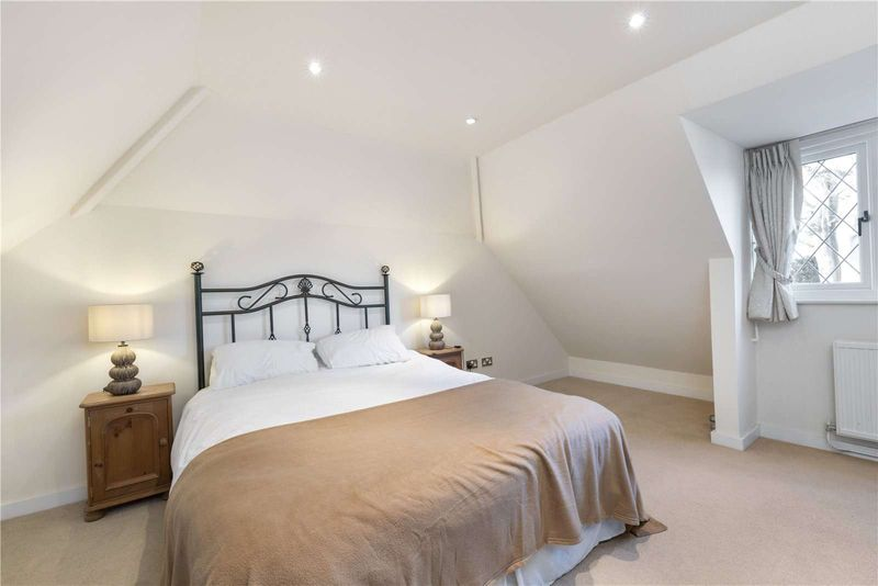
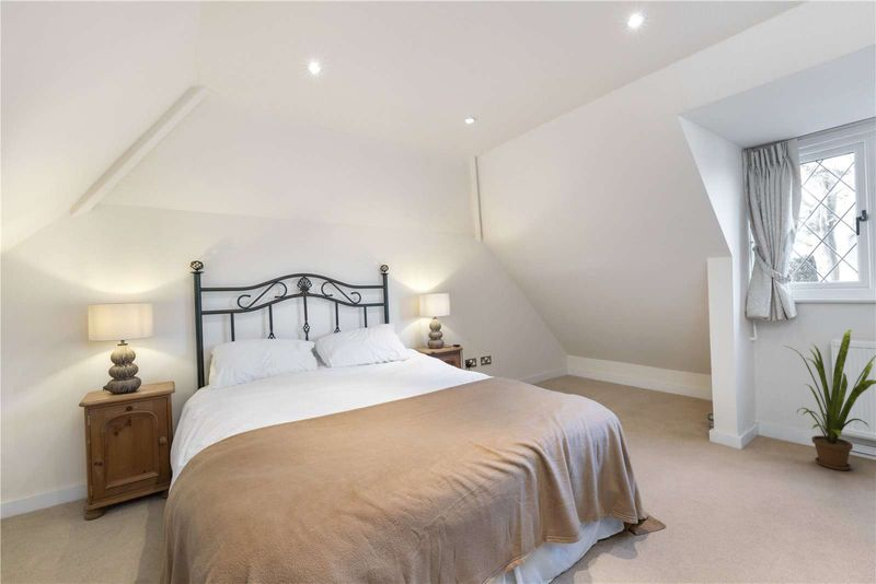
+ house plant [783,329,876,471]
